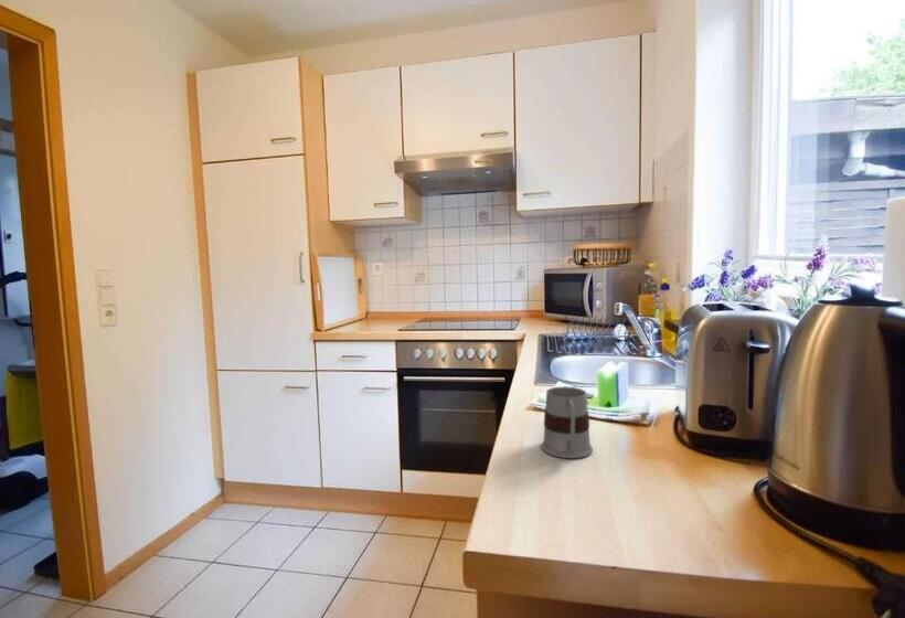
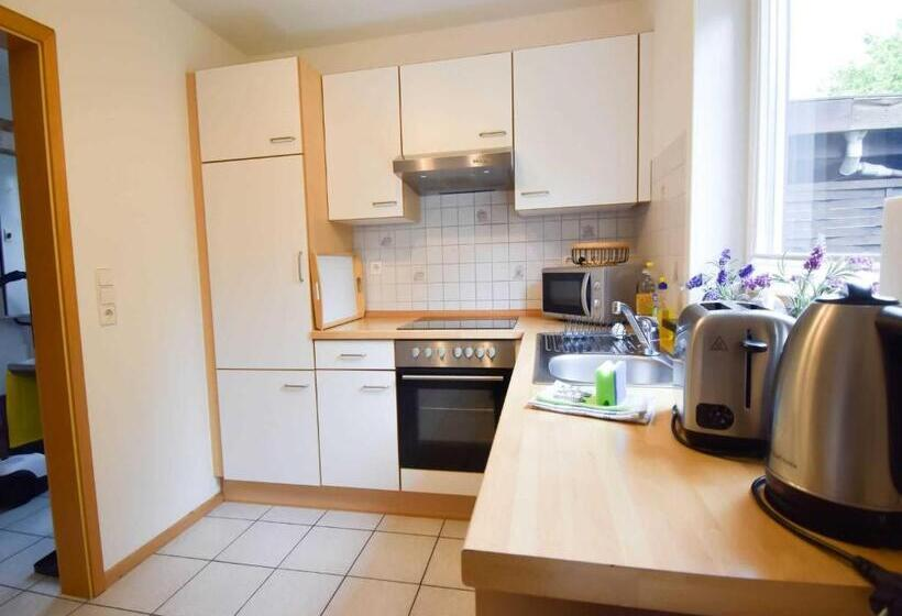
- mug [540,386,594,459]
